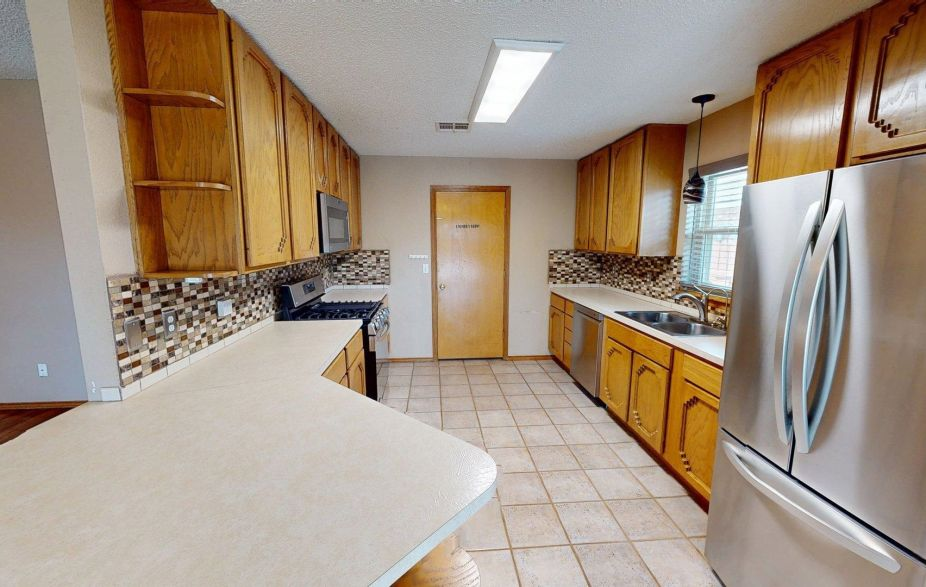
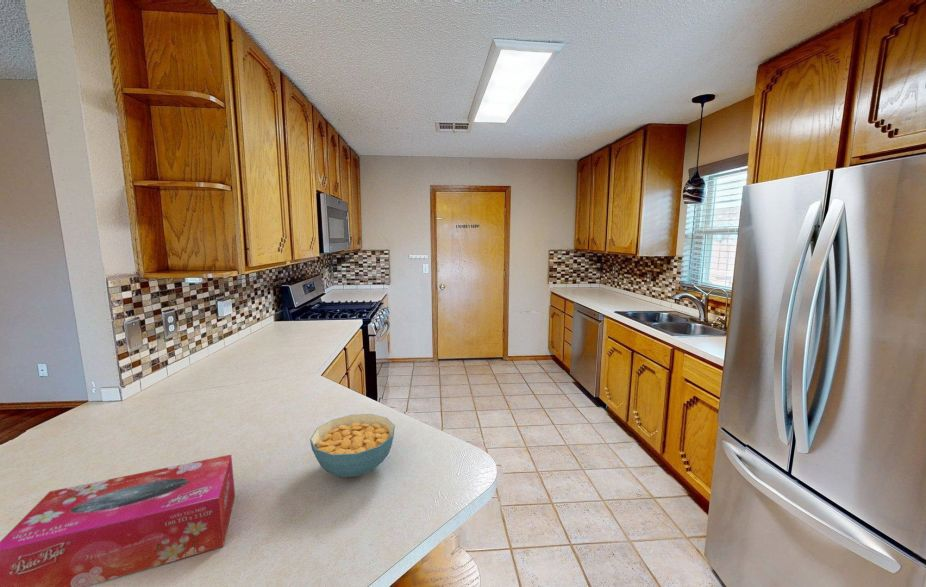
+ tissue box [0,454,236,587]
+ cereal bowl [309,413,396,478]
